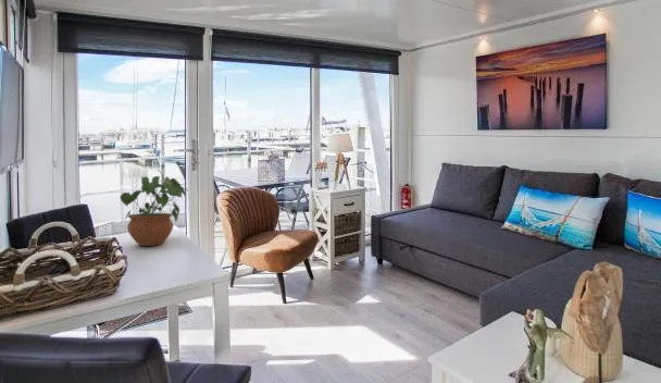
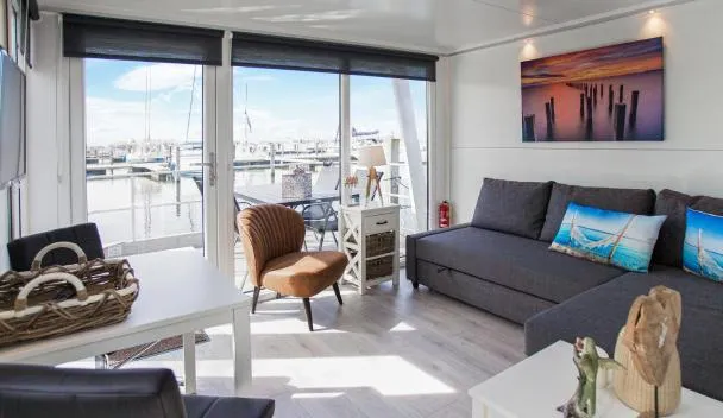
- potted plant [120,169,189,247]
